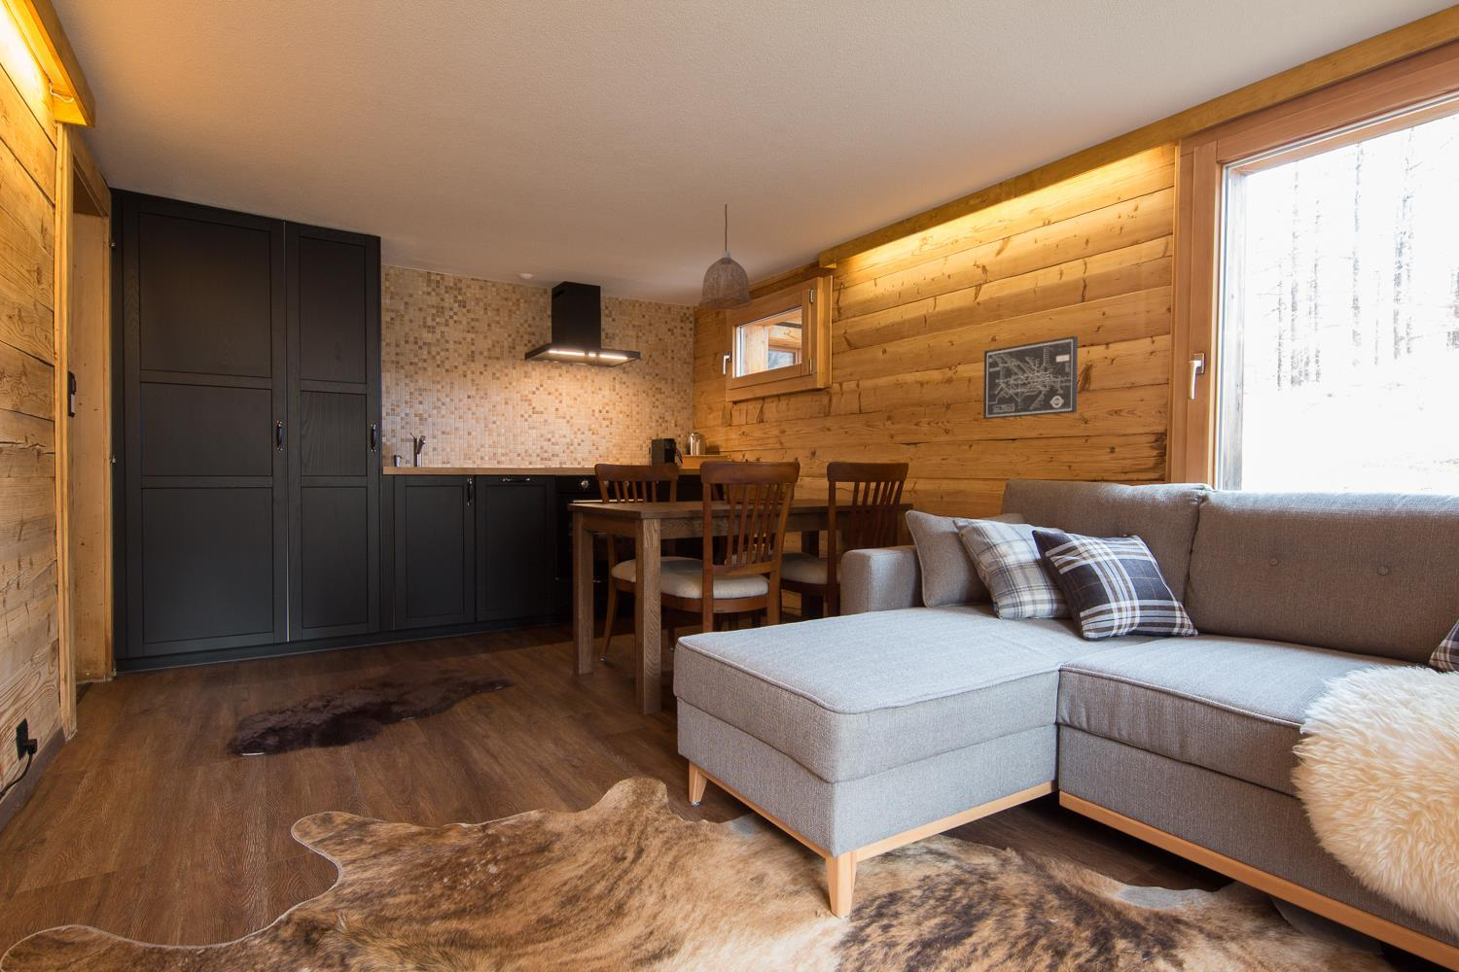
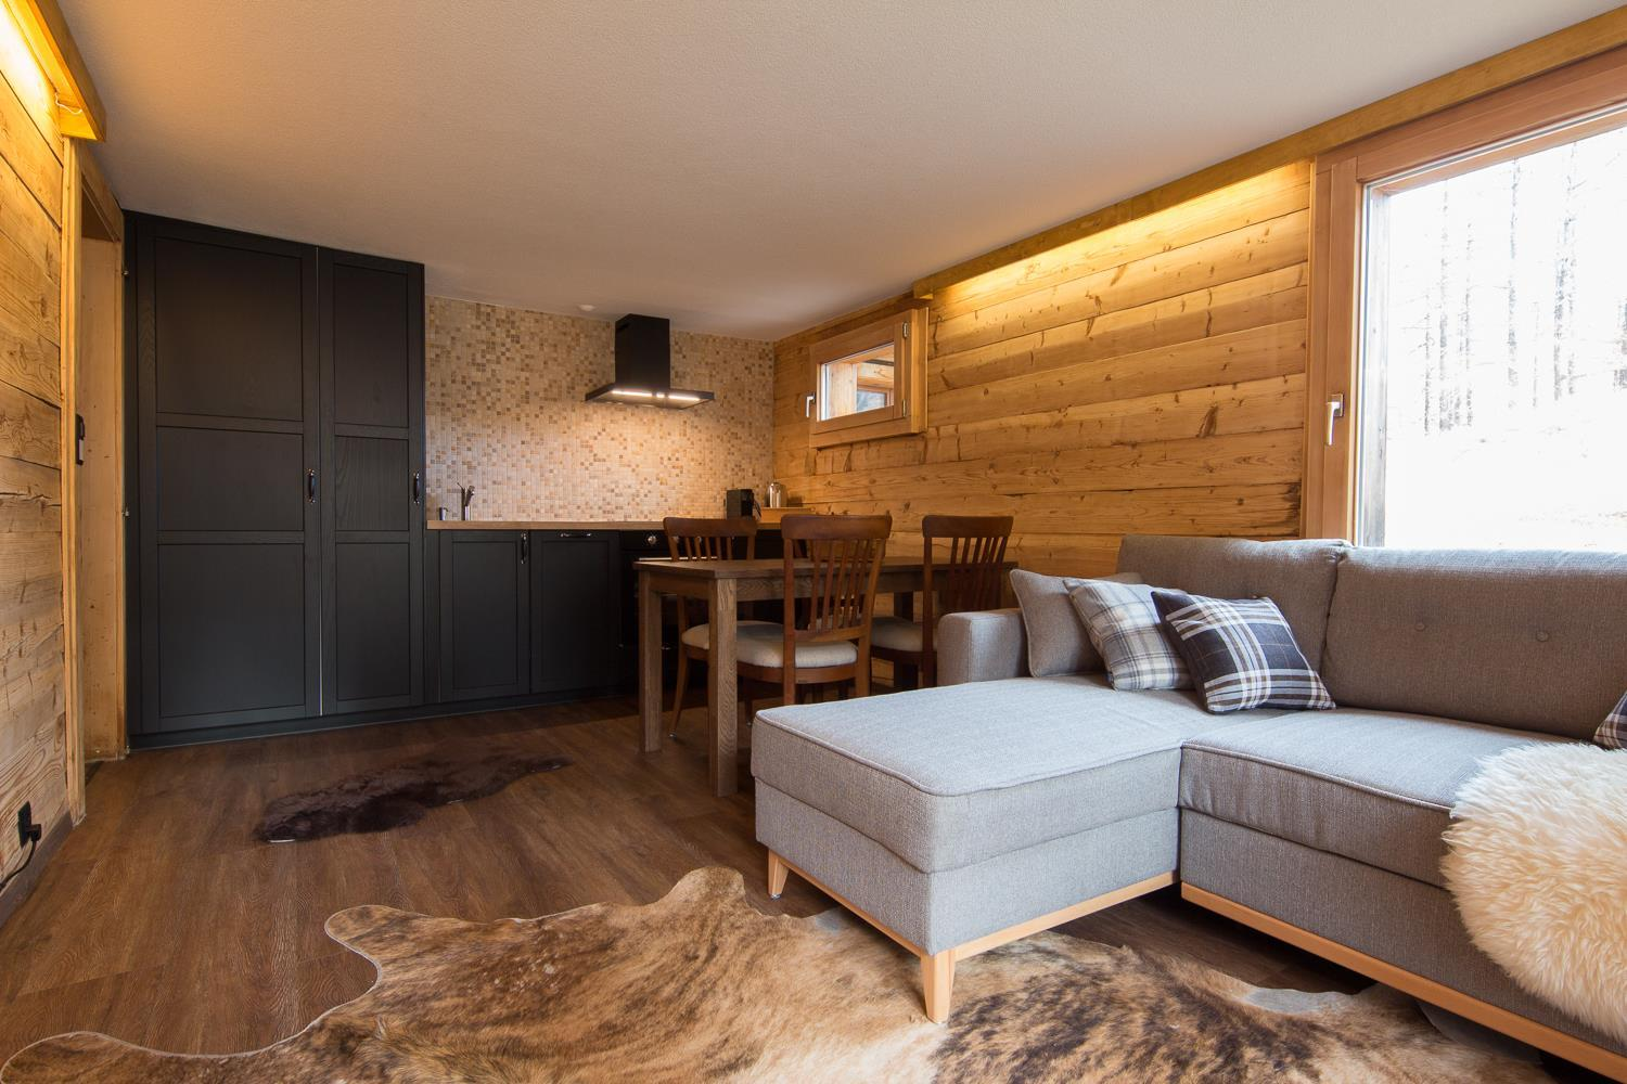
- wall art [982,335,1079,420]
- pendant lamp [698,203,753,311]
